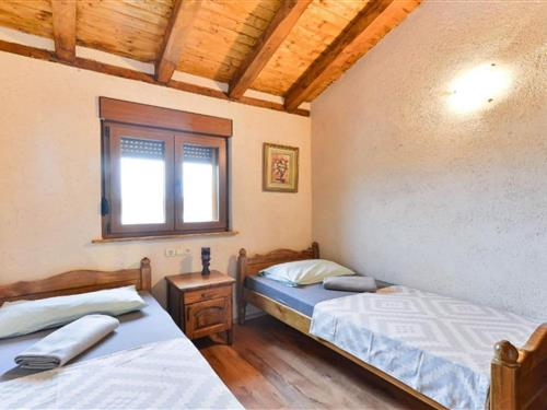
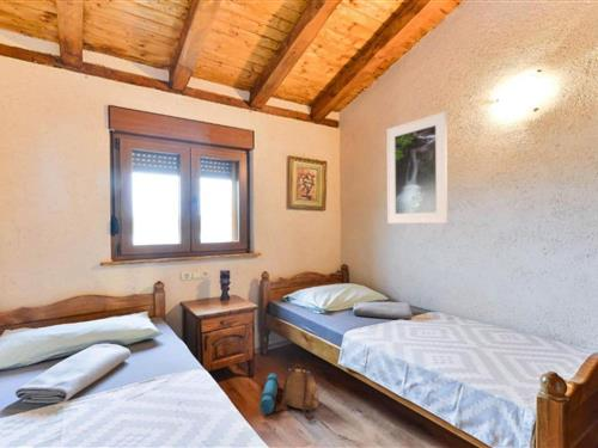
+ backpack [258,363,319,422]
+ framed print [386,110,448,225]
